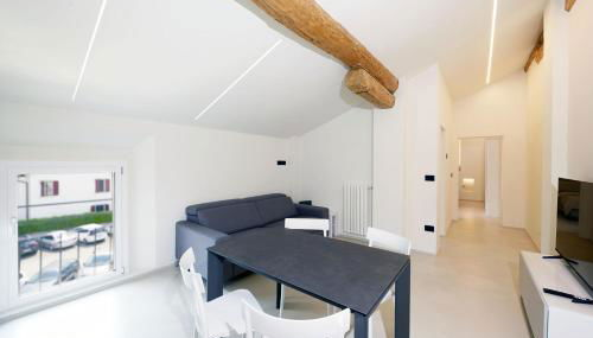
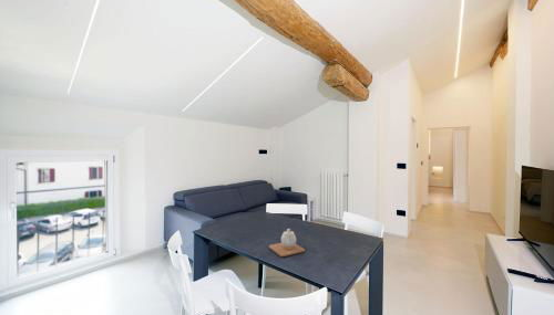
+ teapot [268,228,306,258]
